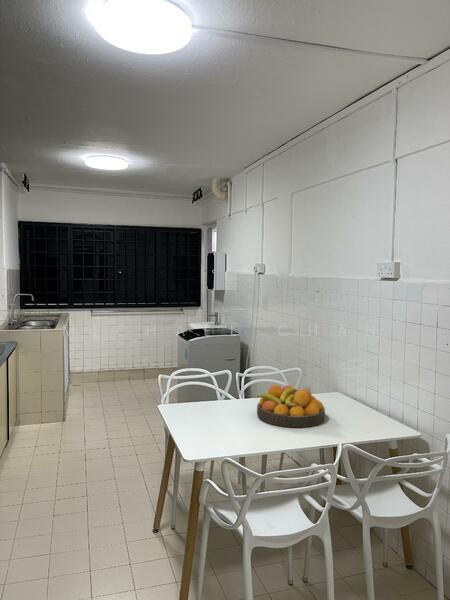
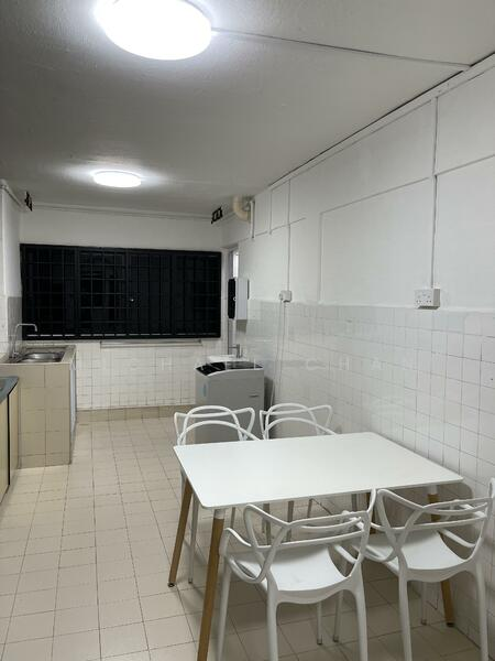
- fruit bowl [255,384,326,428]
